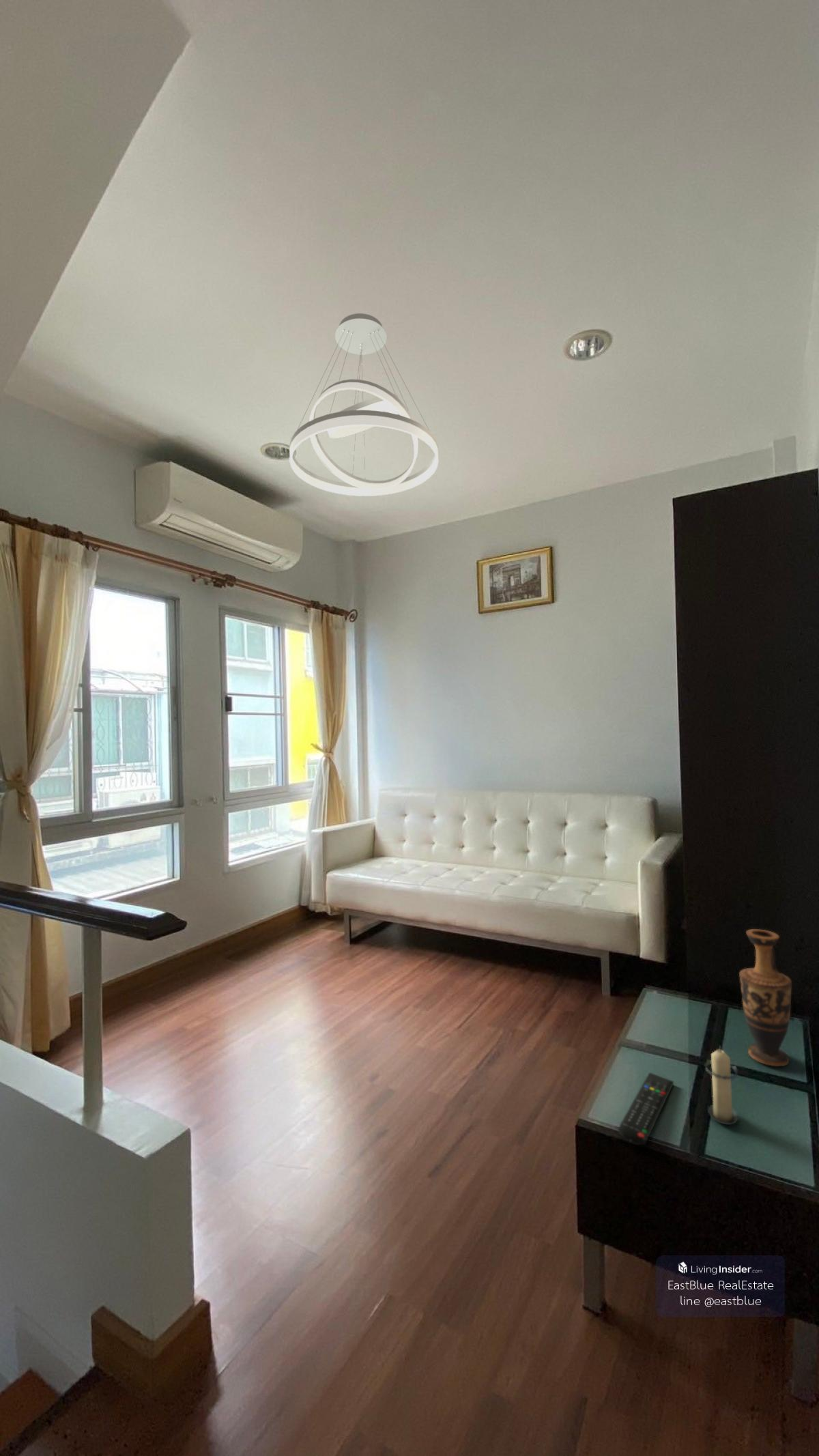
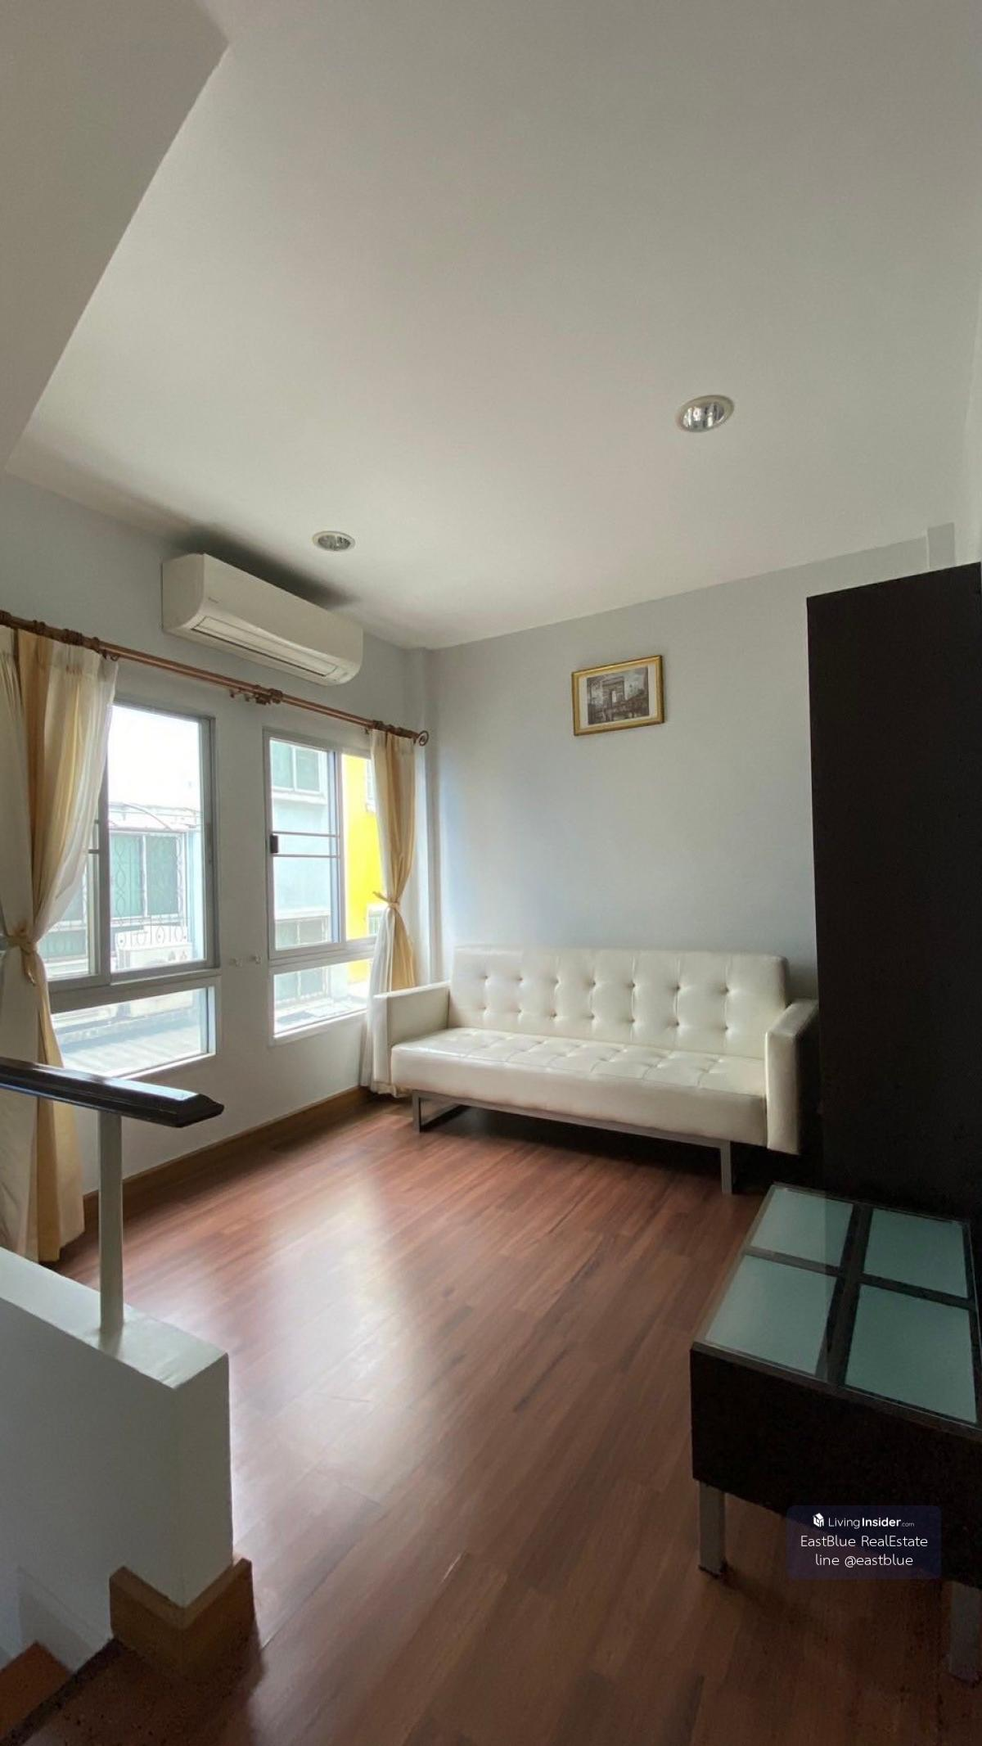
- pendant light [289,313,439,497]
- remote control [618,1072,674,1145]
- vase [738,928,792,1067]
- candle [704,1045,741,1126]
